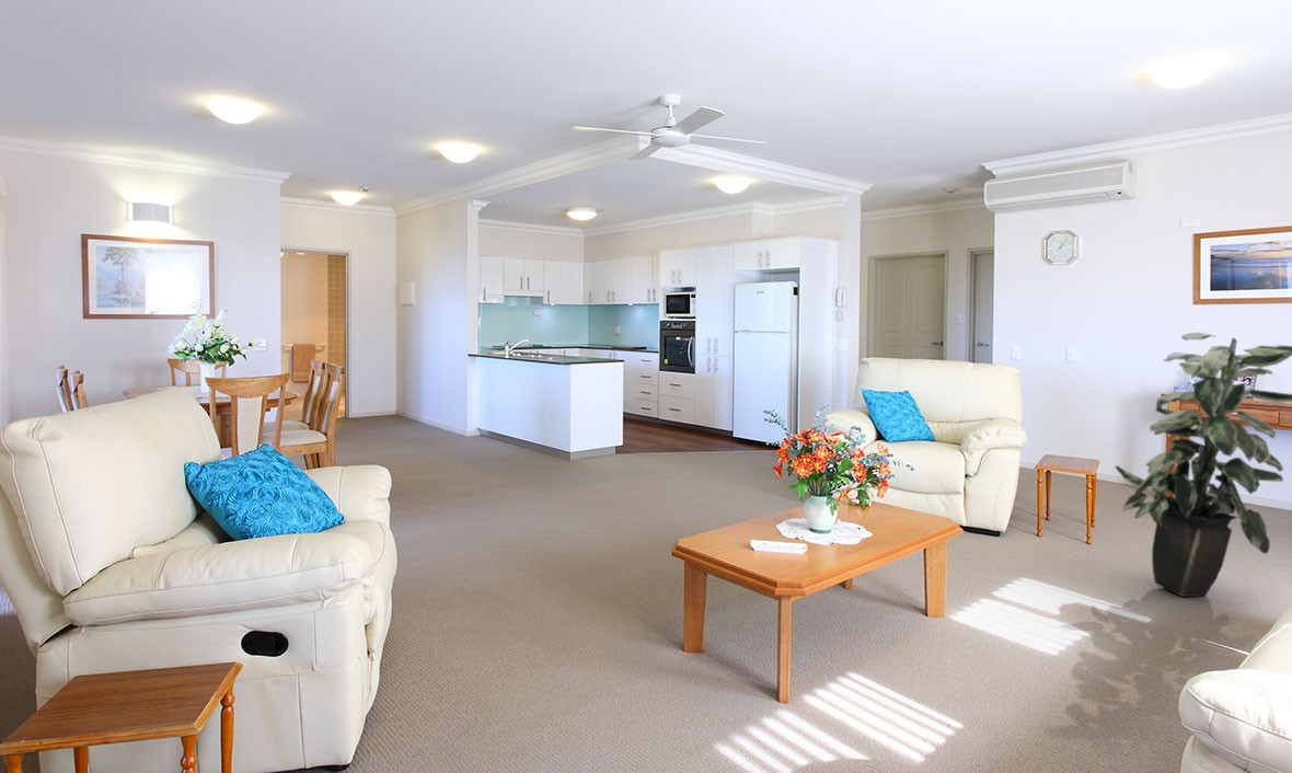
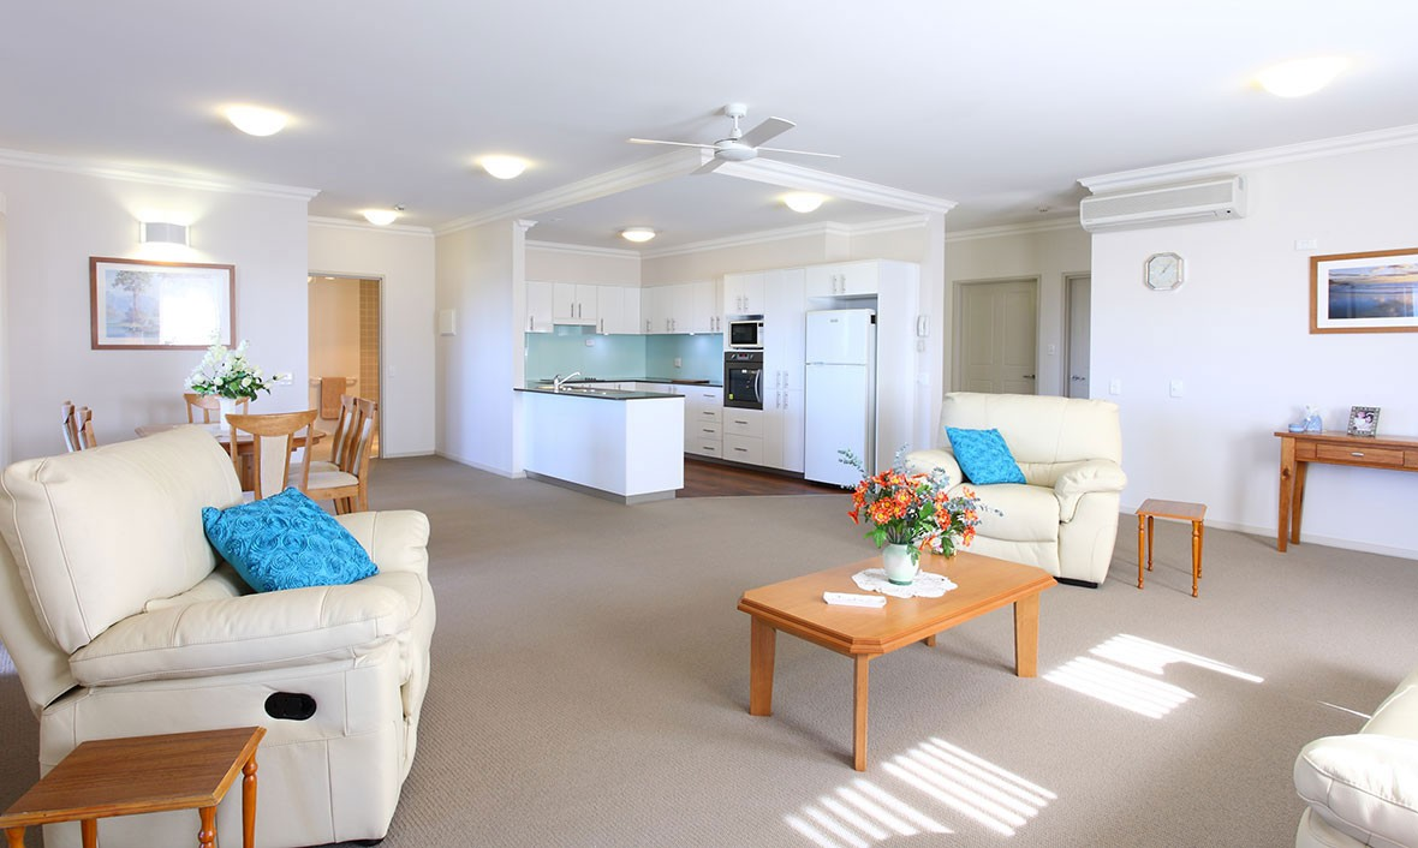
- indoor plant [1115,331,1292,598]
